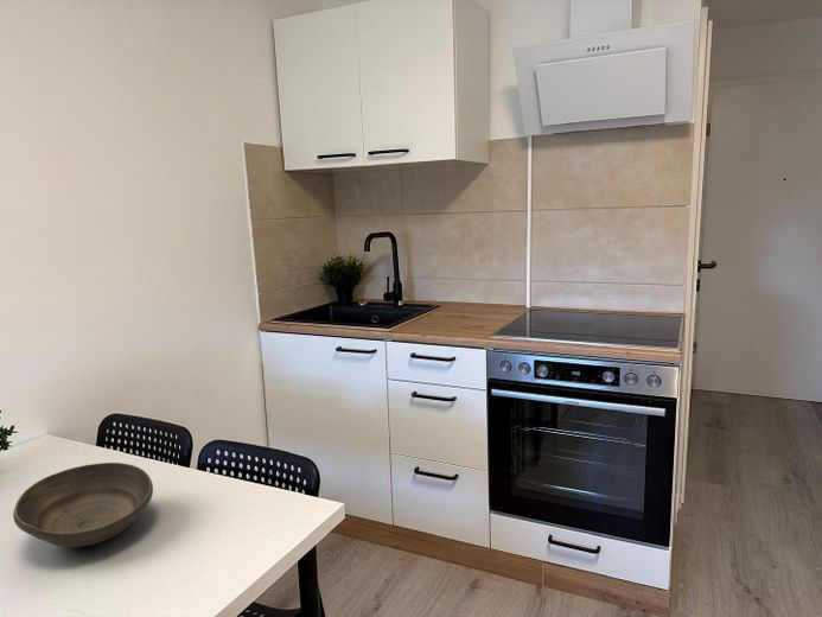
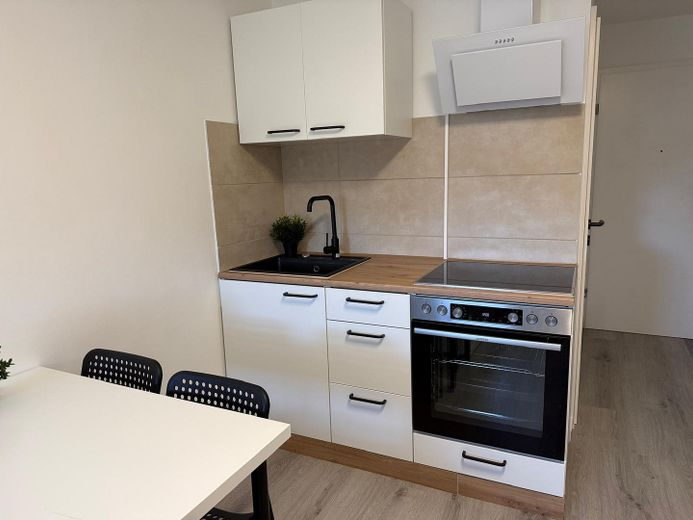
- bowl [12,462,154,548]
